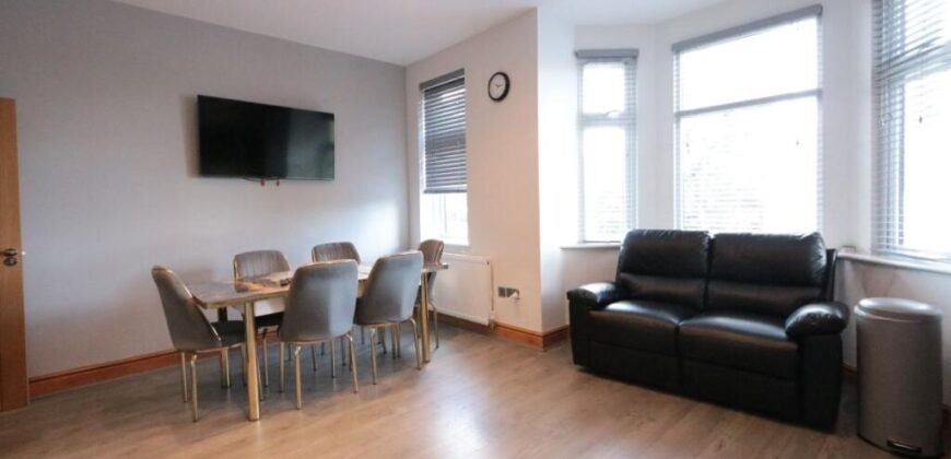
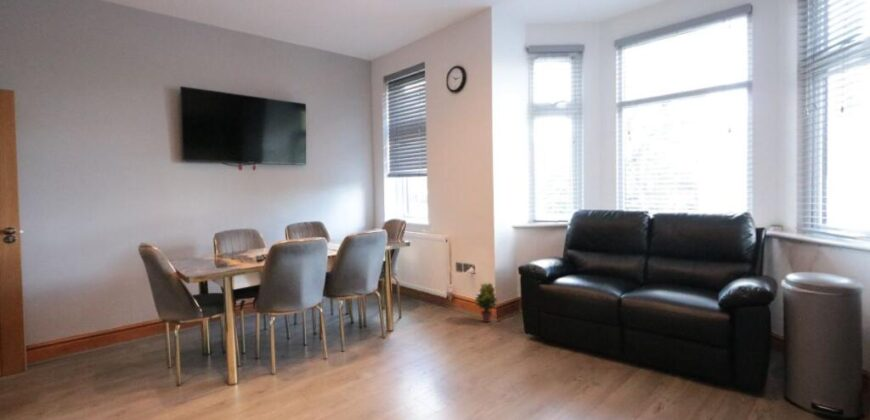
+ potted plant [473,281,499,323]
